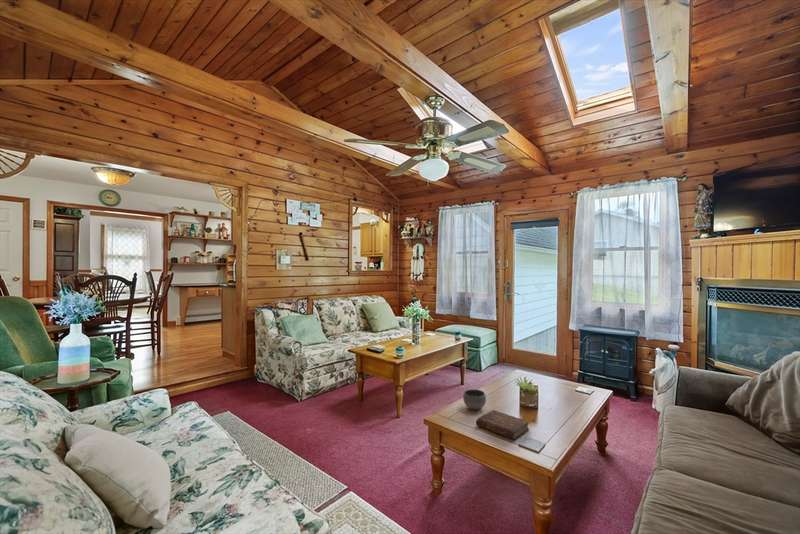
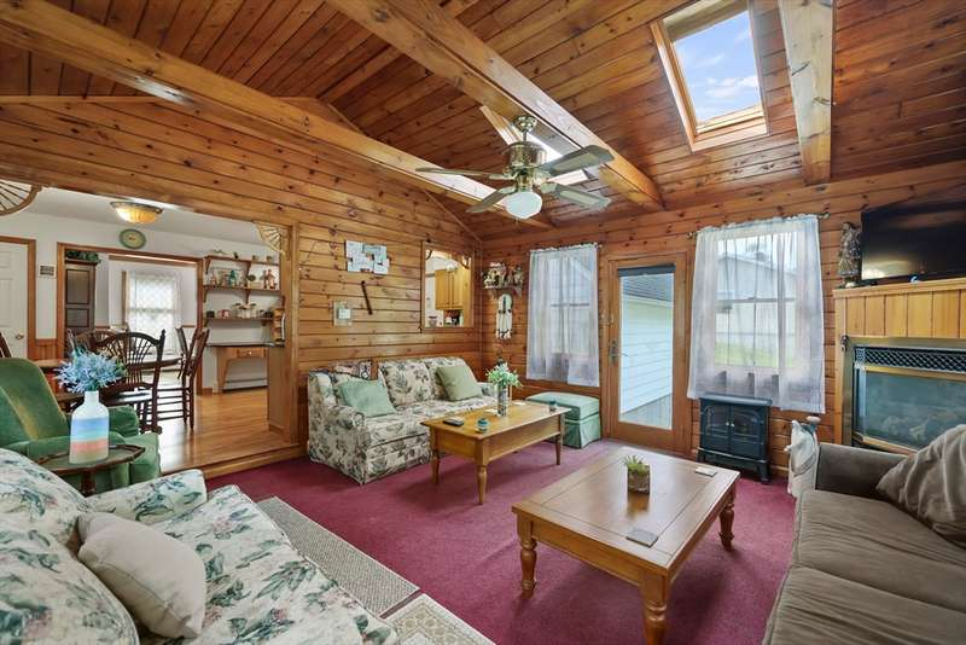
- book [475,409,530,441]
- bowl [462,389,487,411]
